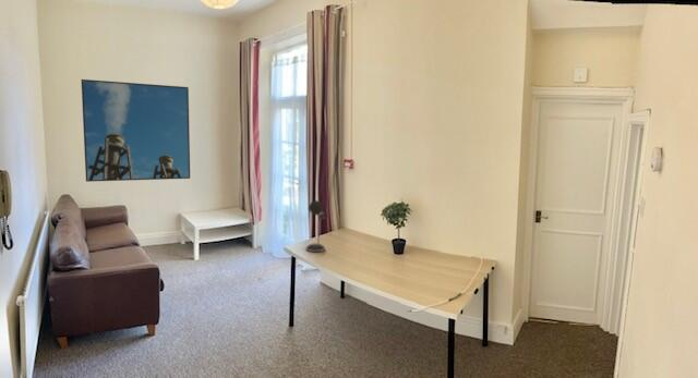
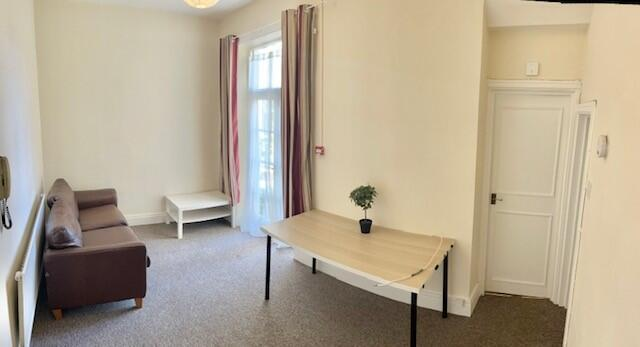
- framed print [81,78,191,183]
- desk lamp [305,199,326,253]
